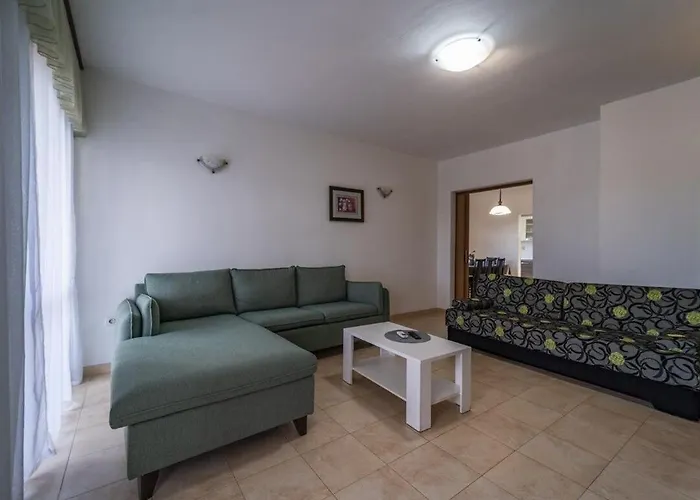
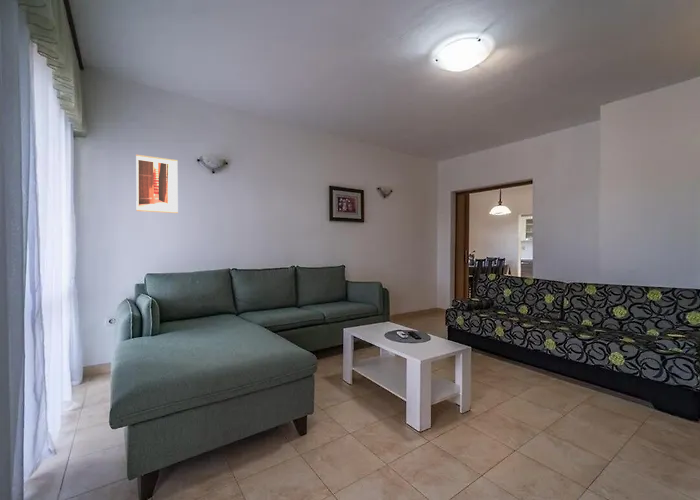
+ wall art [135,154,179,214]
